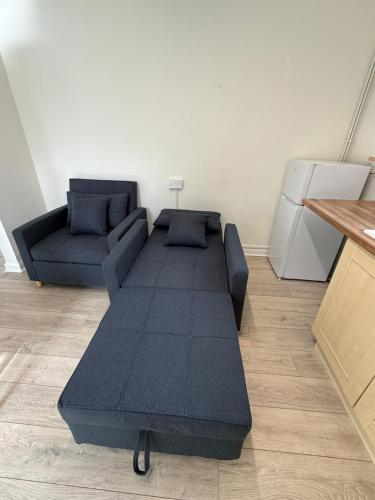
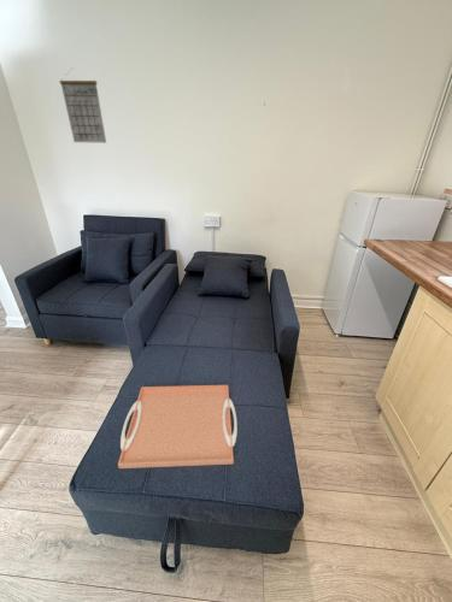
+ calendar [59,69,107,144]
+ serving tray [117,384,239,470]
